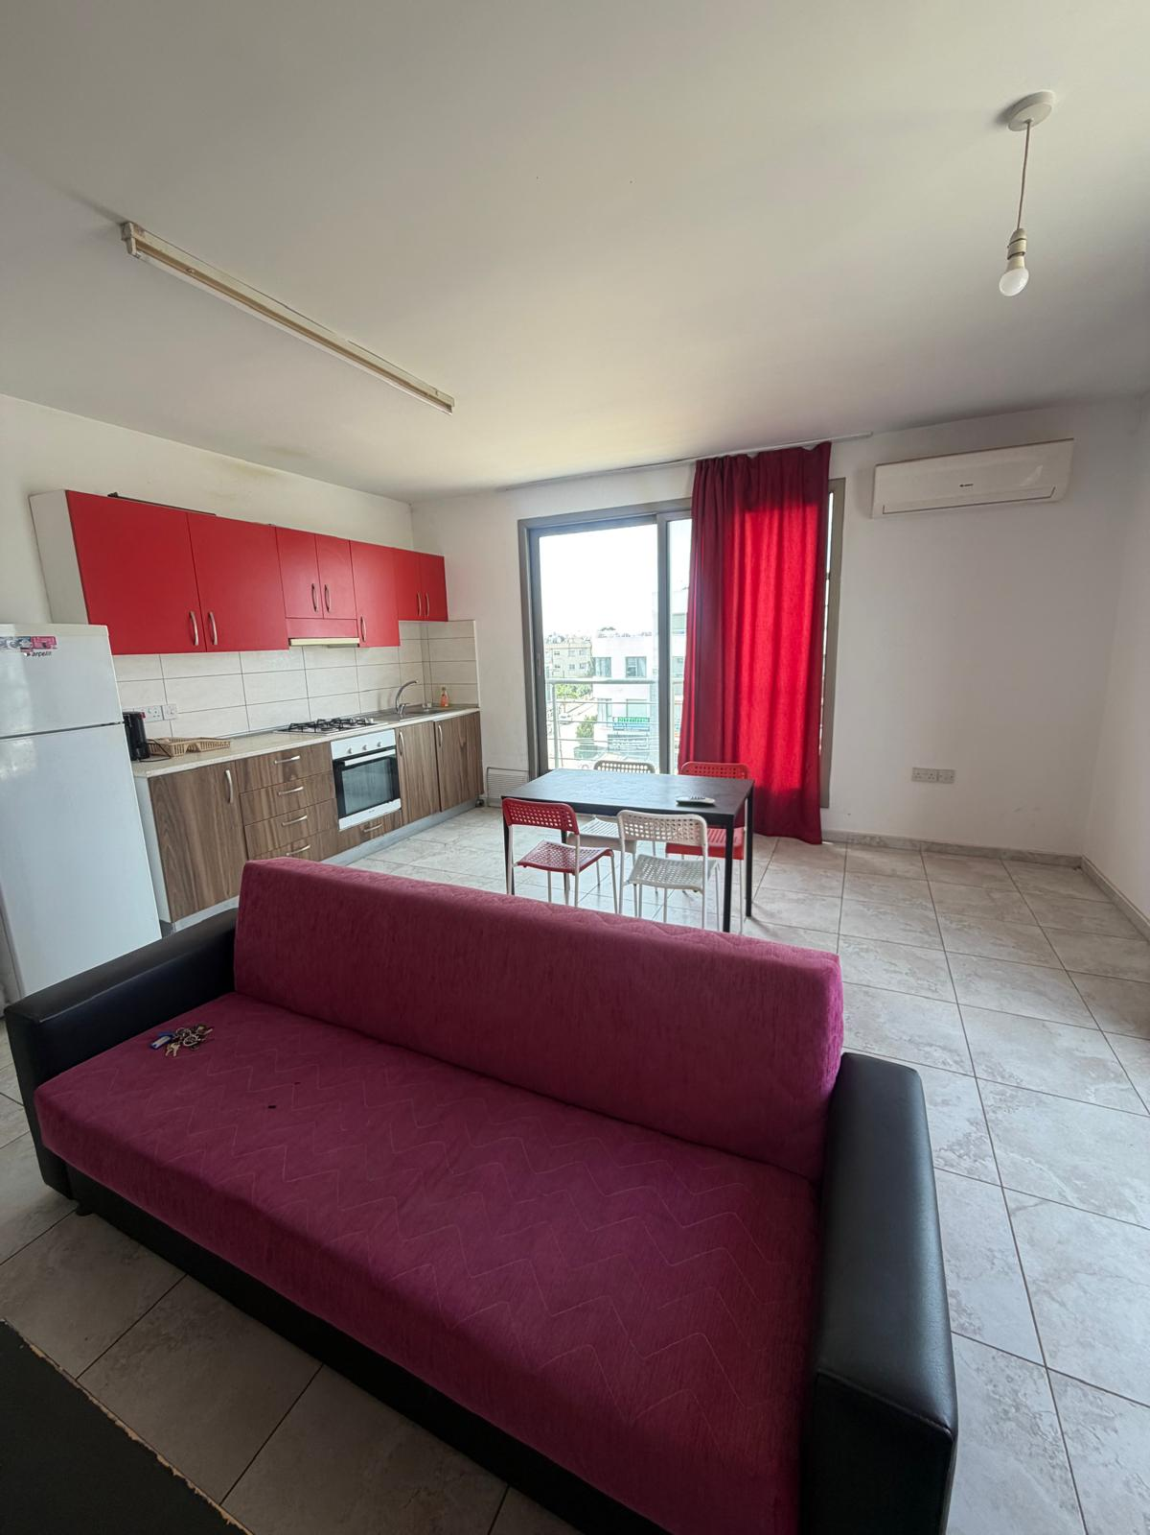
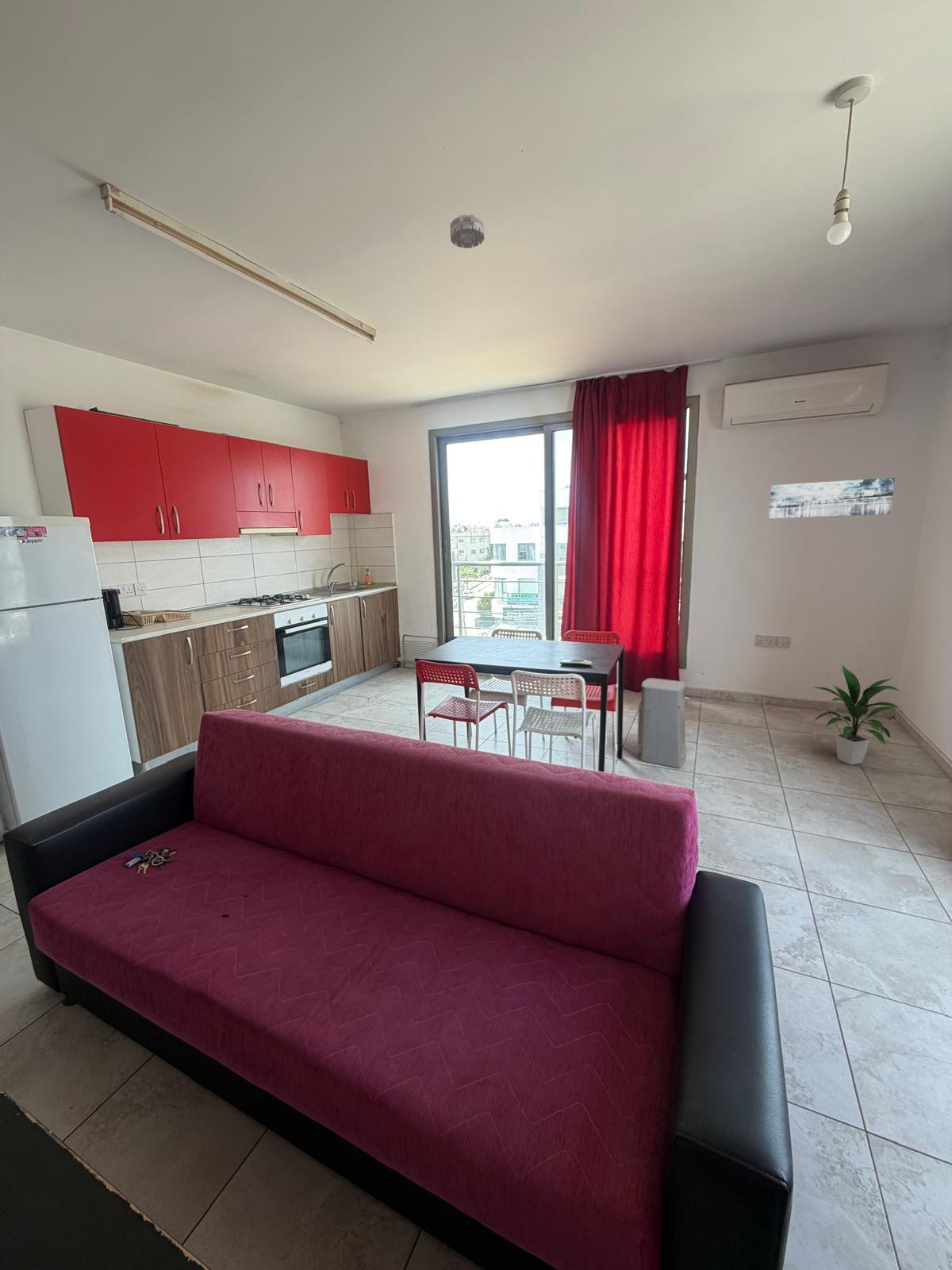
+ smoke detector [449,214,486,249]
+ air purifier [636,677,688,769]
+ indoor plant [813,664,902,766]
+ wall art [768,477,896,519]
